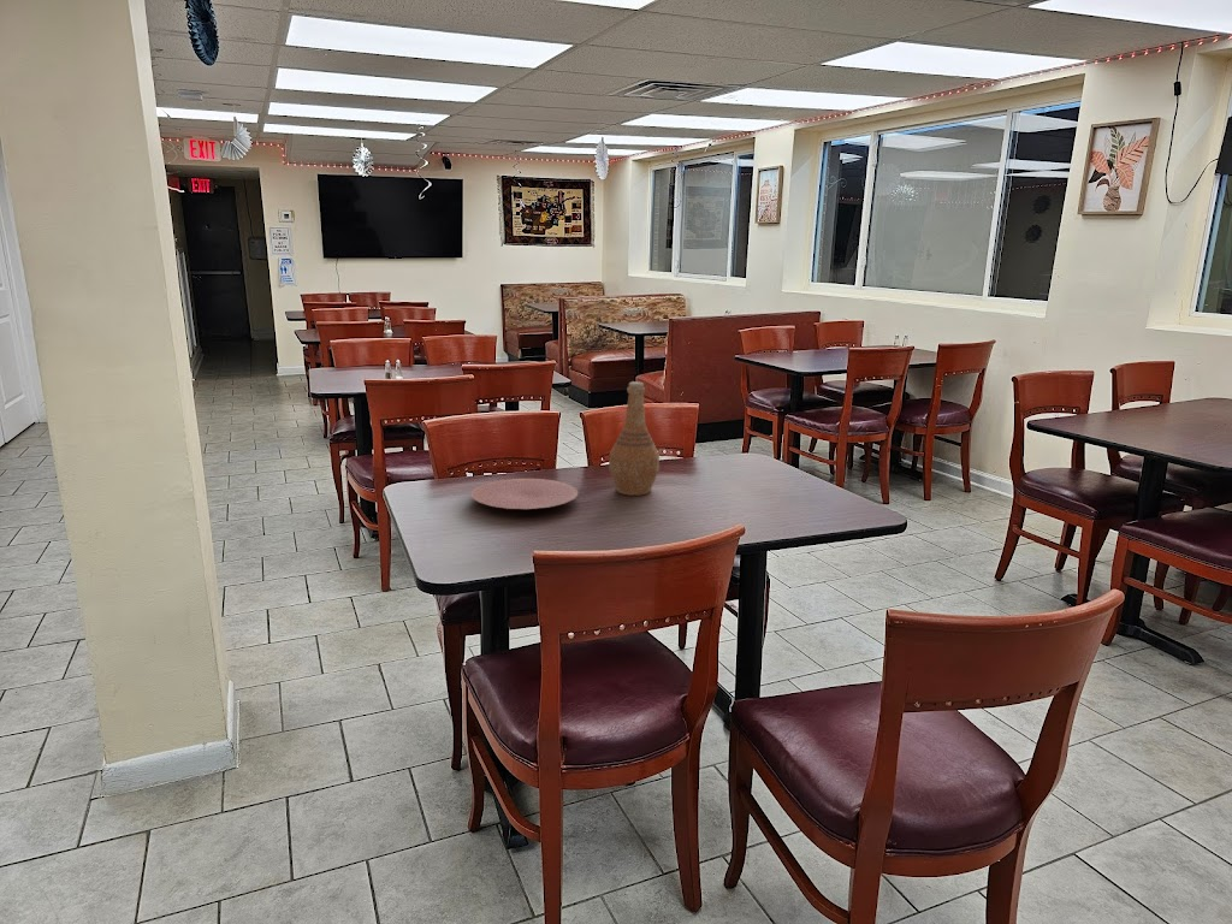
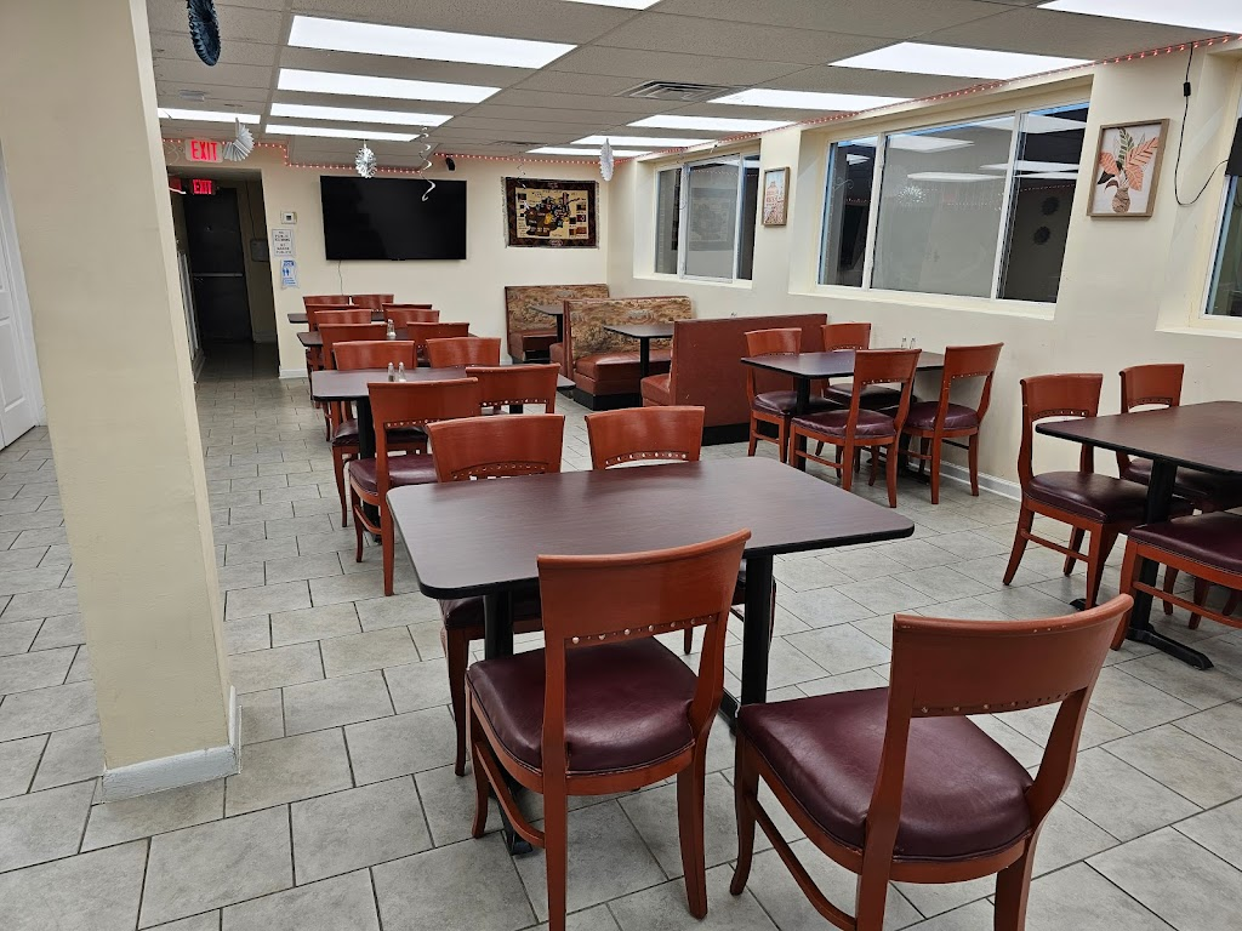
- vase [608,380,661,497]
- plate [470,478,579,510]
